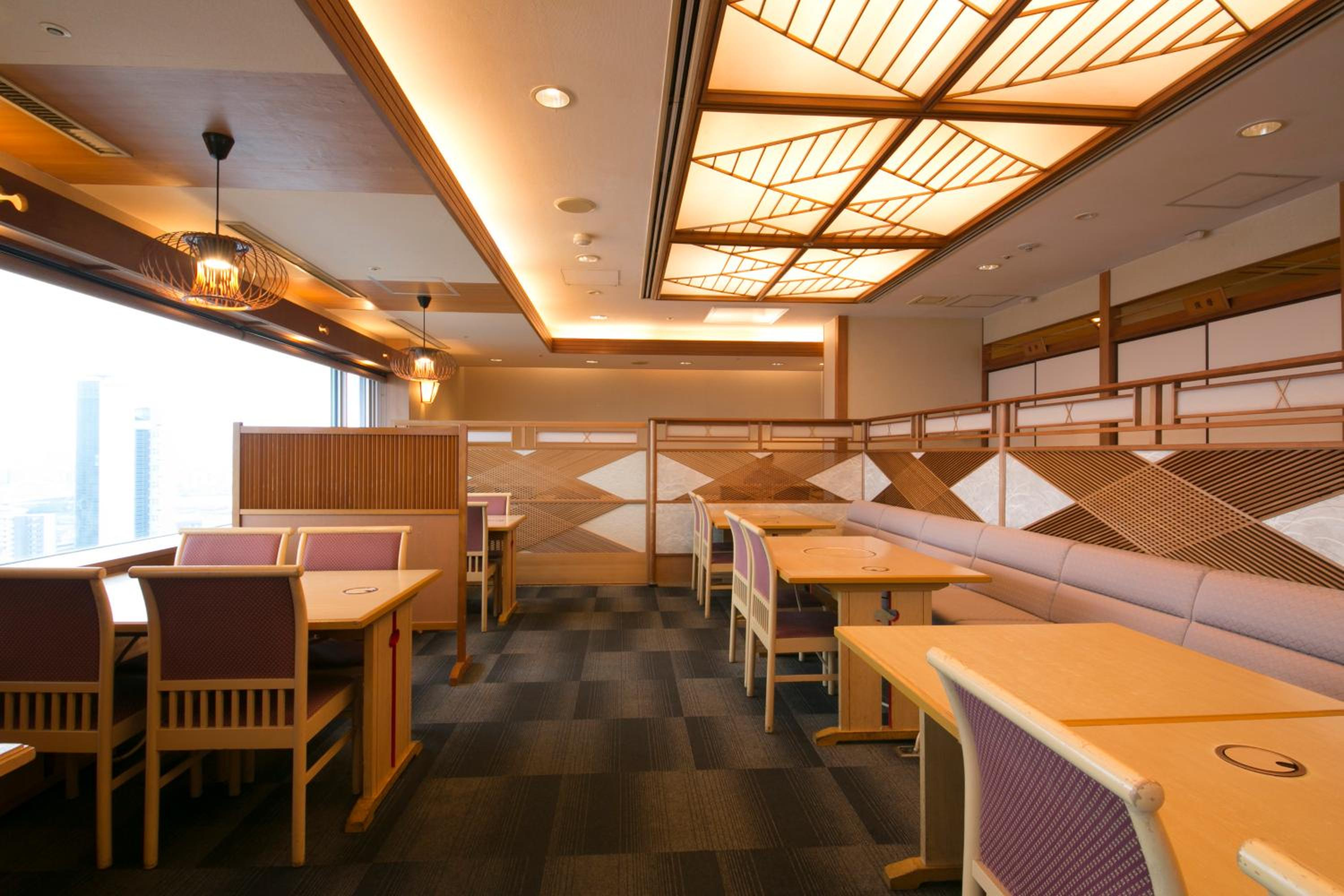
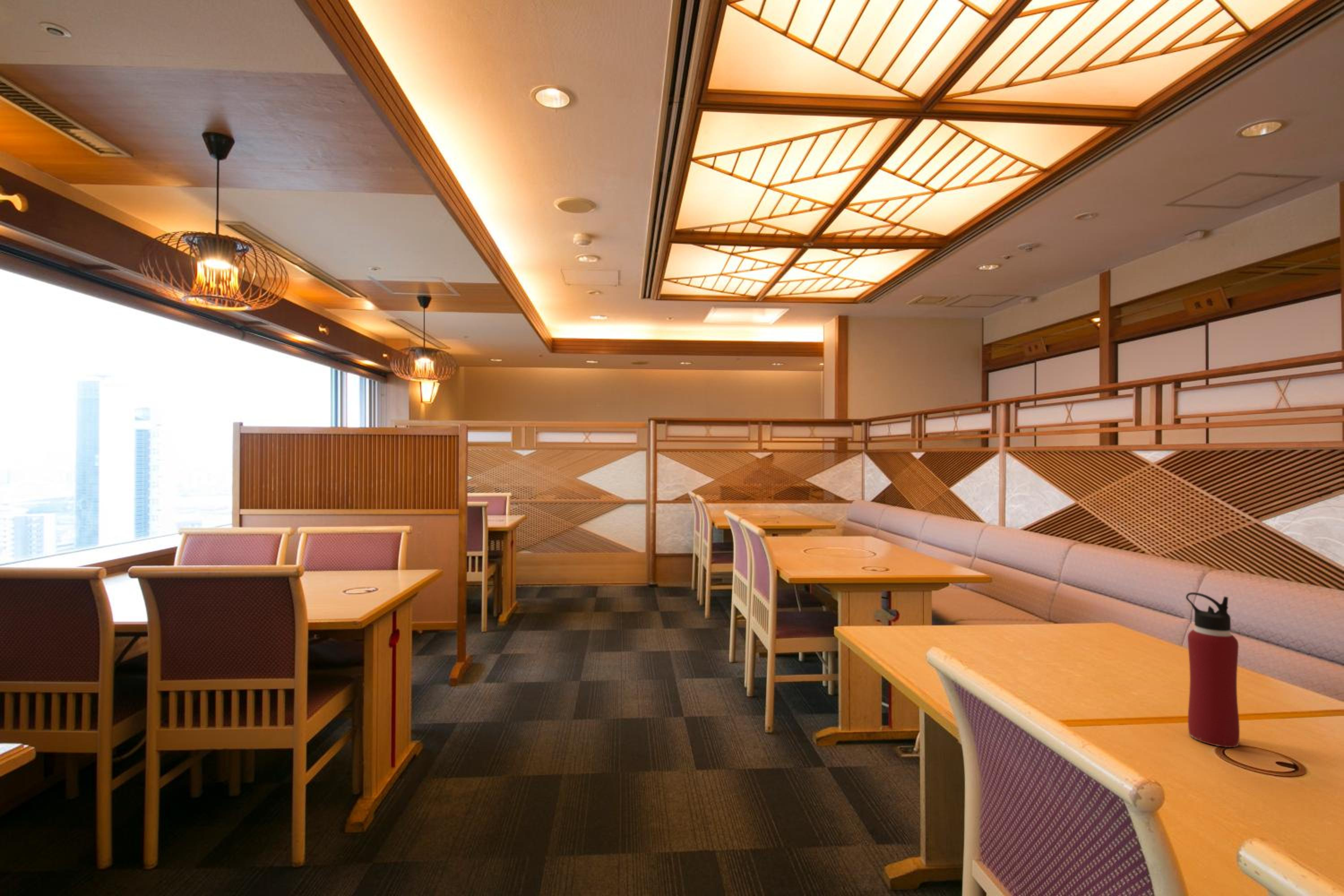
+ water bottle [1185,592,1240,748]
